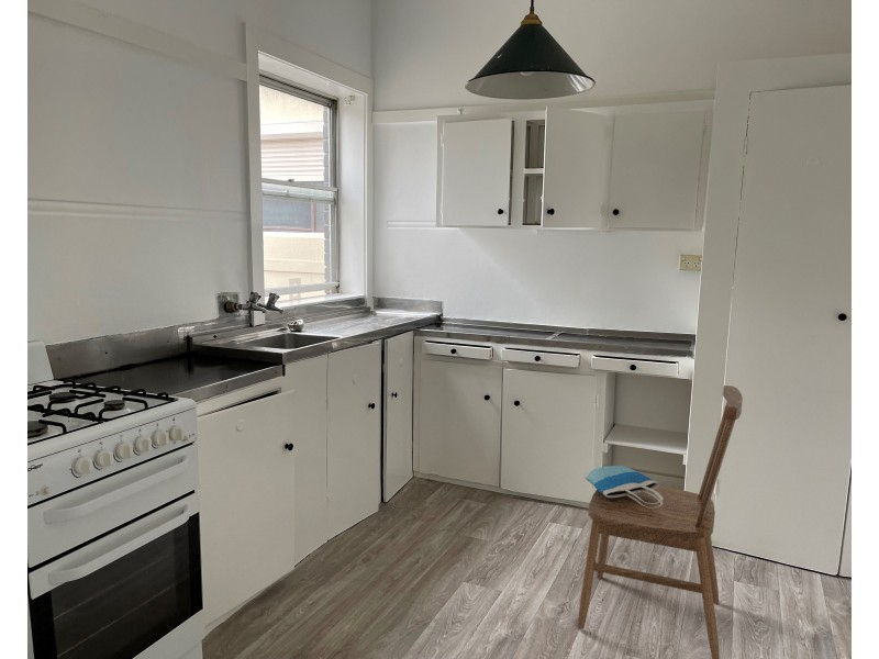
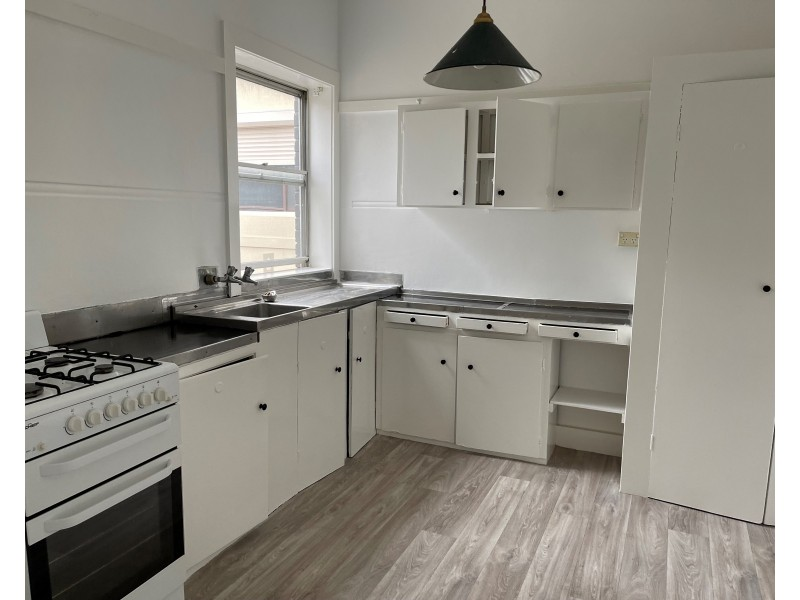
- tote bag [583,465,664,509]
- dining chair [577,384,744,659]
